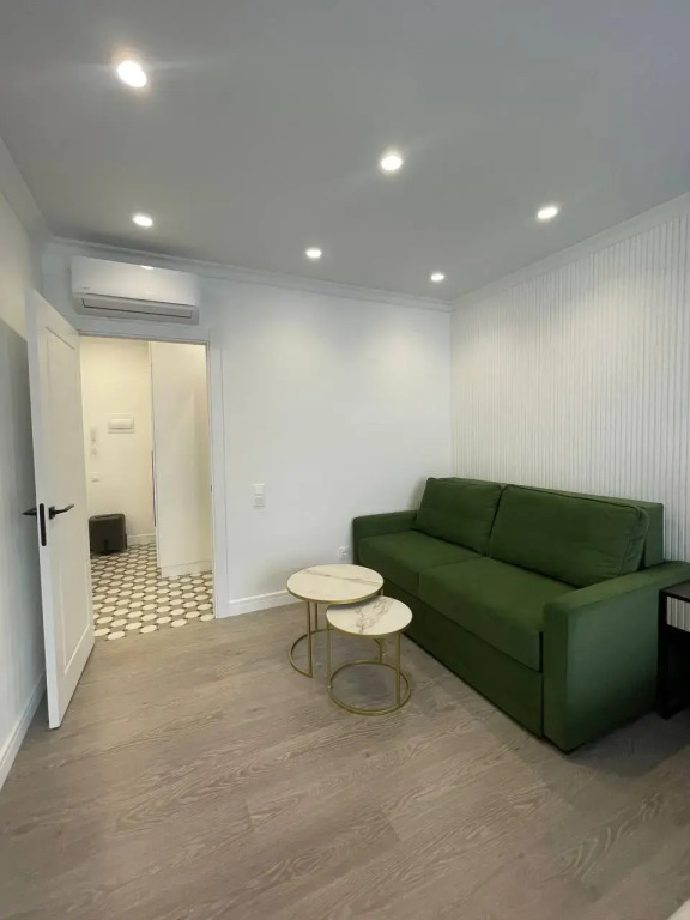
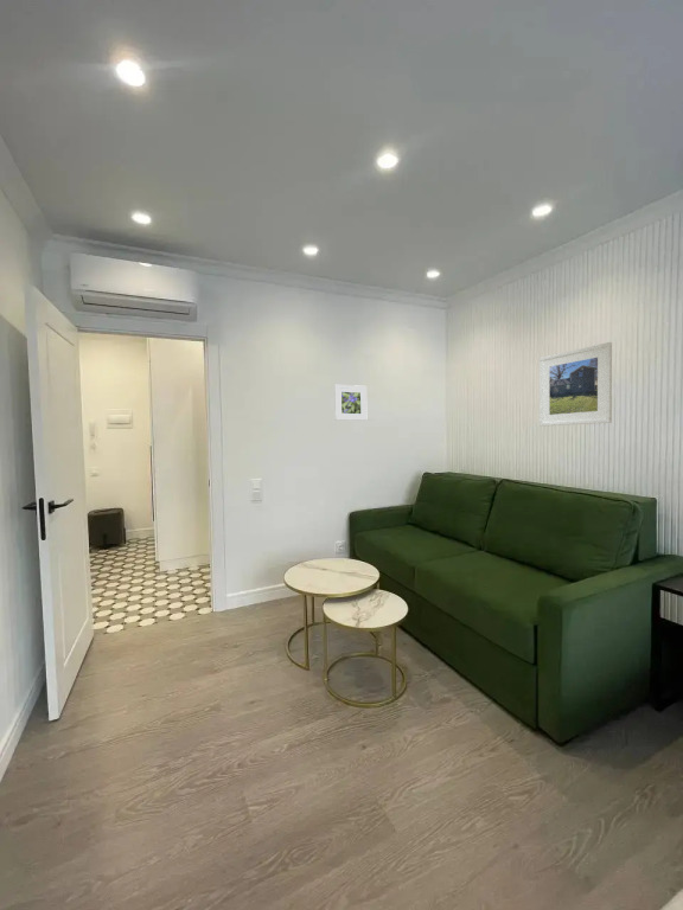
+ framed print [538,341,613,427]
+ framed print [333,384,368,422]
